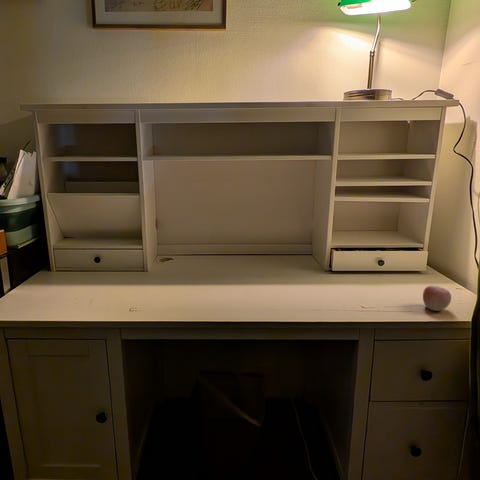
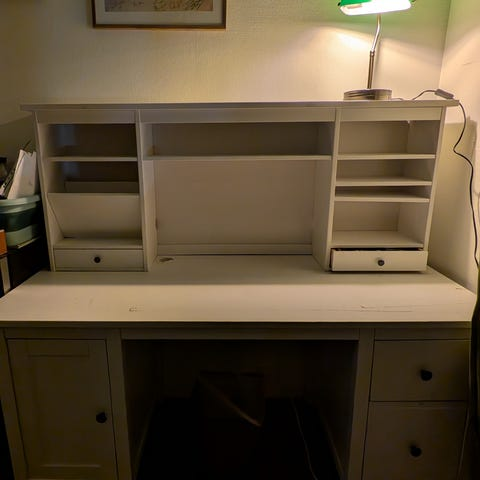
- apple [422,285,452,312]
